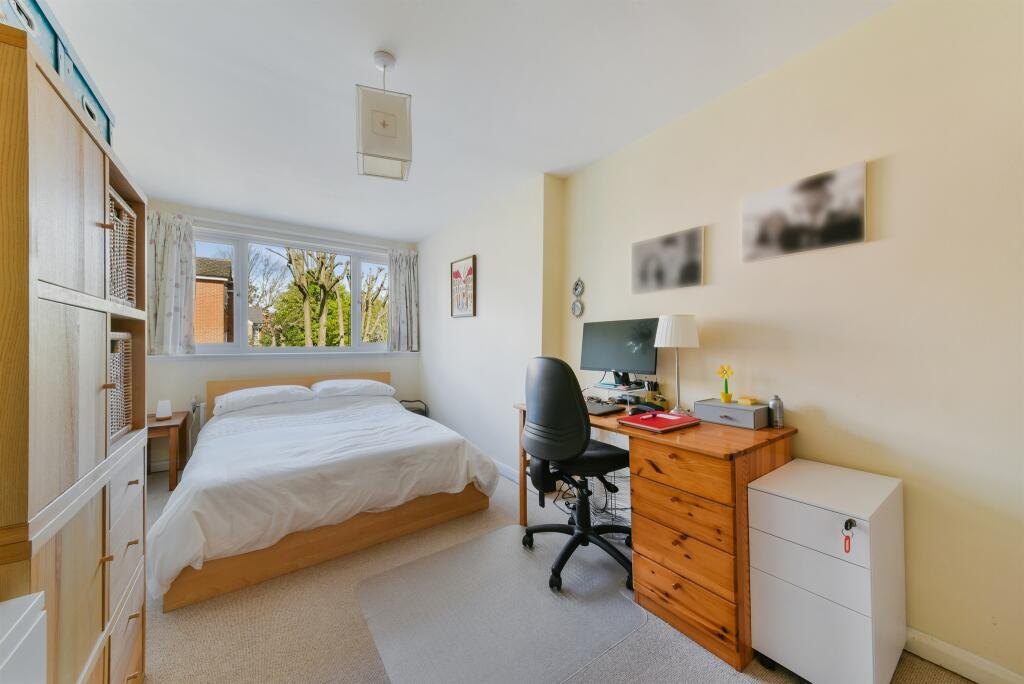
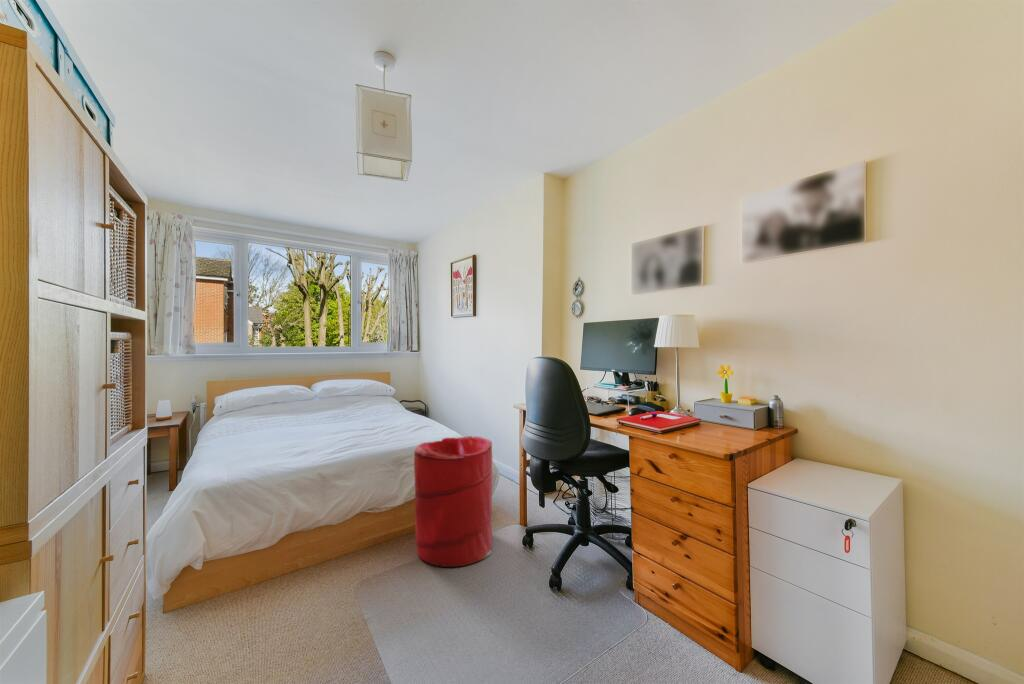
+ laundry hamper [413,435,494,568]
